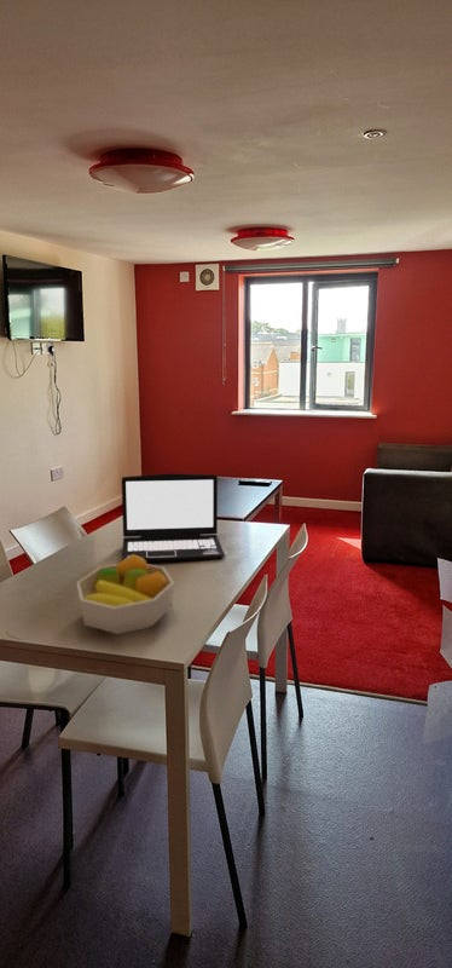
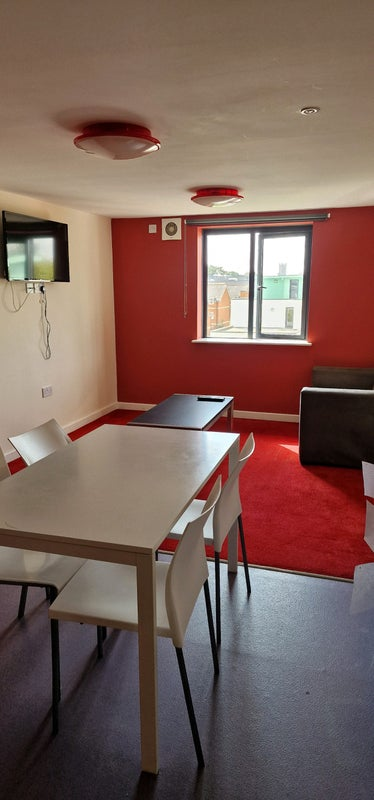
- fruit bowl [75,554,175,635]
- laptop [121,472,226,563]
